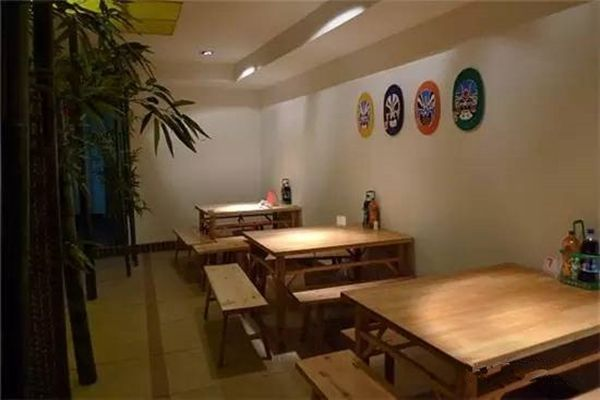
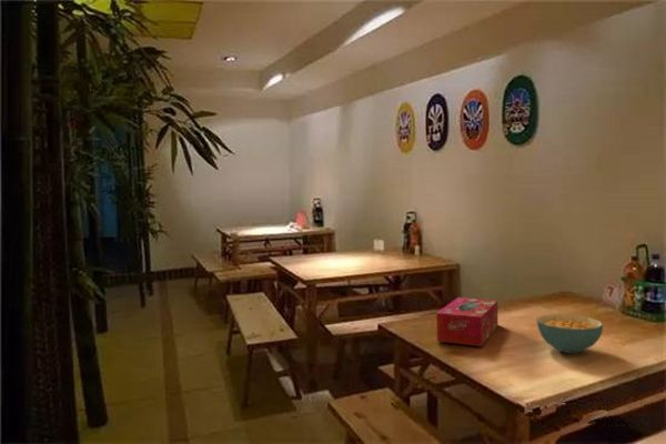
+ tissue box [435,296,498,347]
+ cereal bowl [535,313,604,354]
